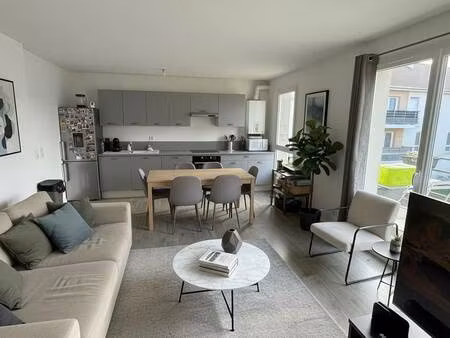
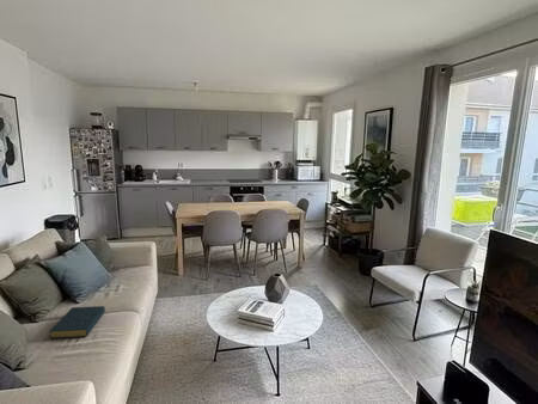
+ hardback book [48,305,106,339]
